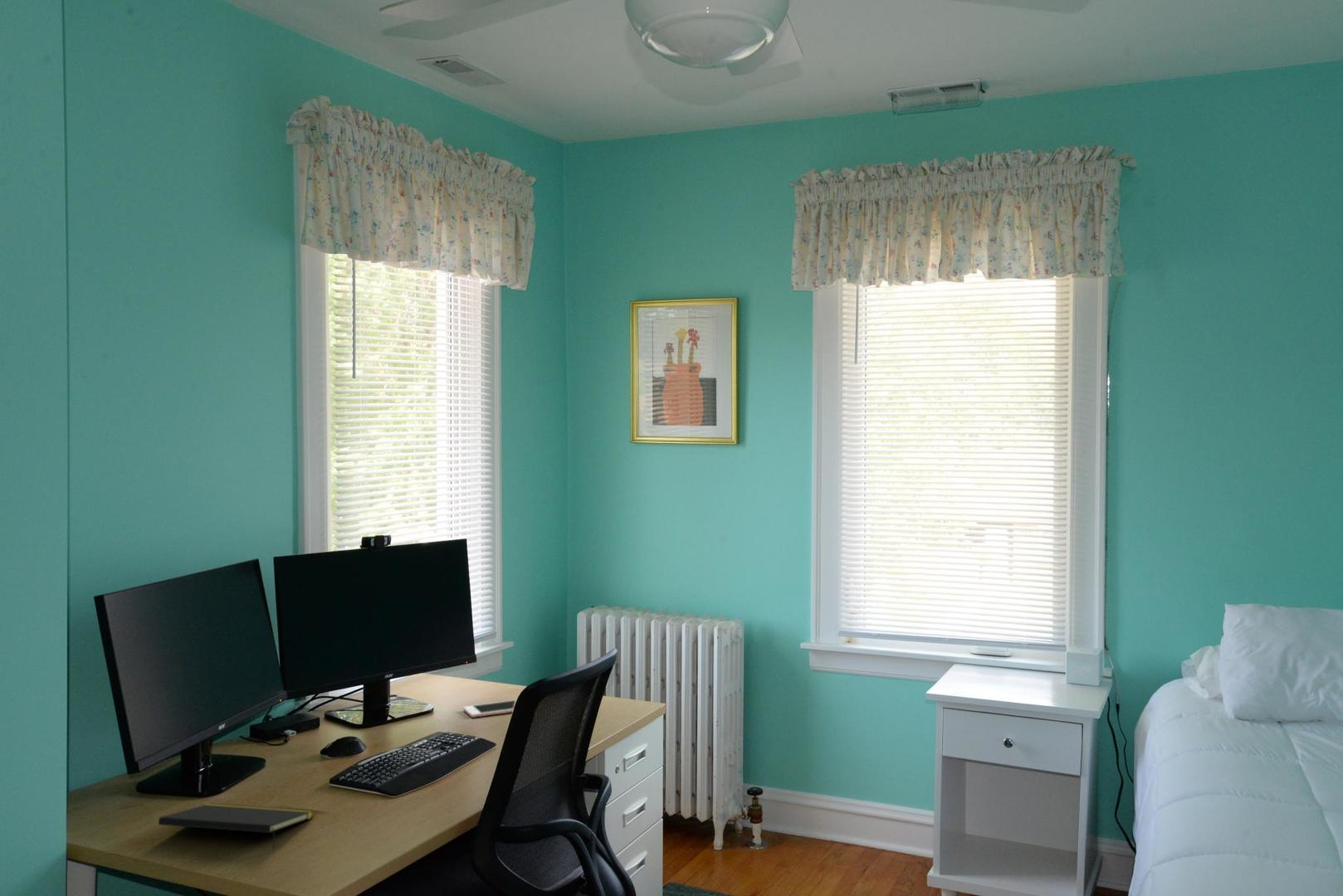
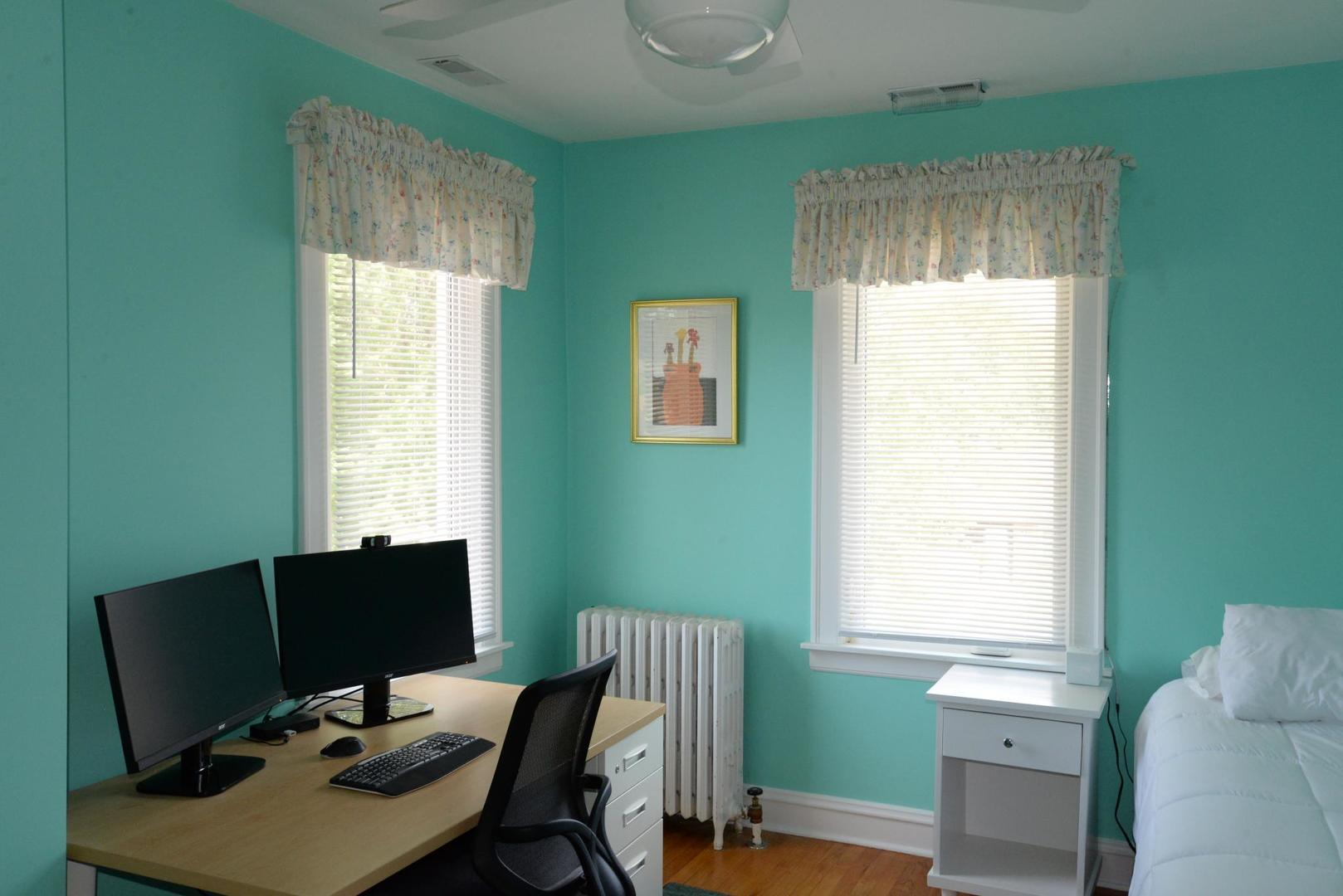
- cell phone [462,699,516,718]
- notepad [158,802,315,850]
